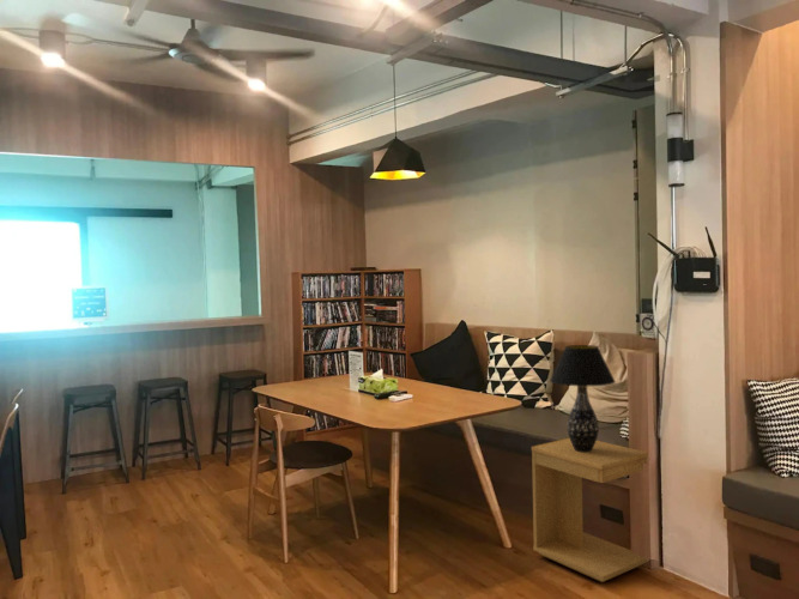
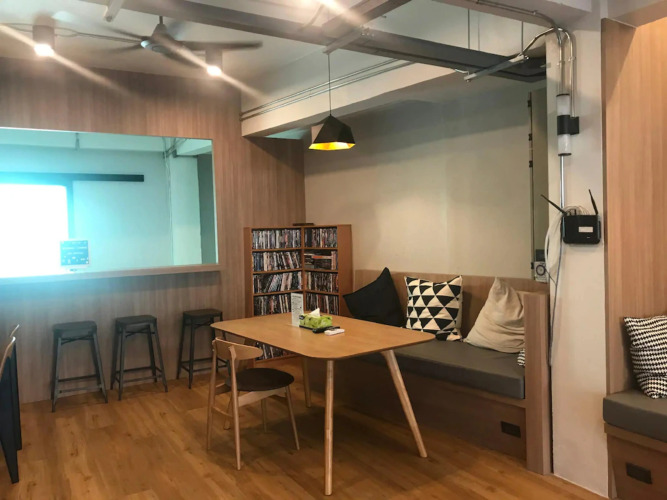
- table lamp [549,344,617,452]
- side table [531,437,649,583]
